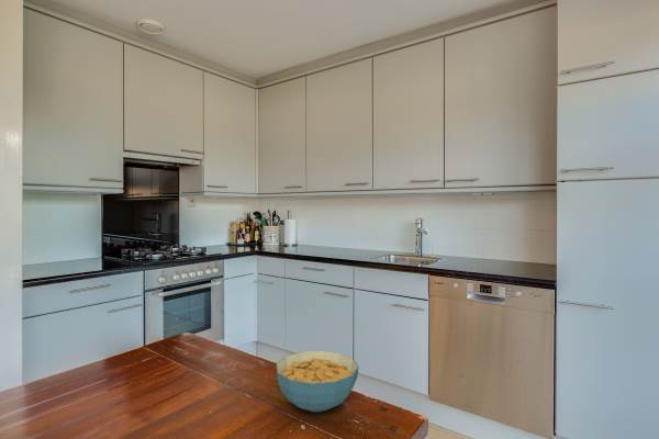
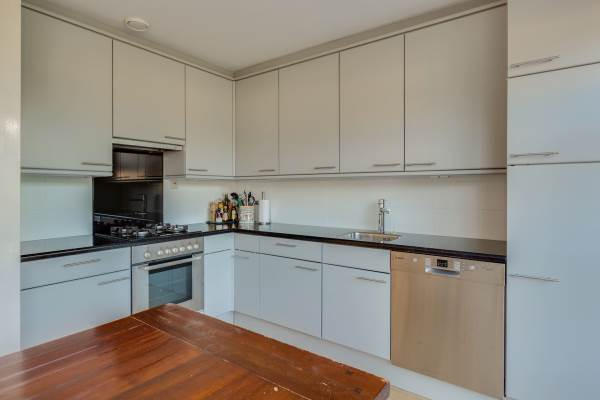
- cereal bowl [275,350,360,413]
